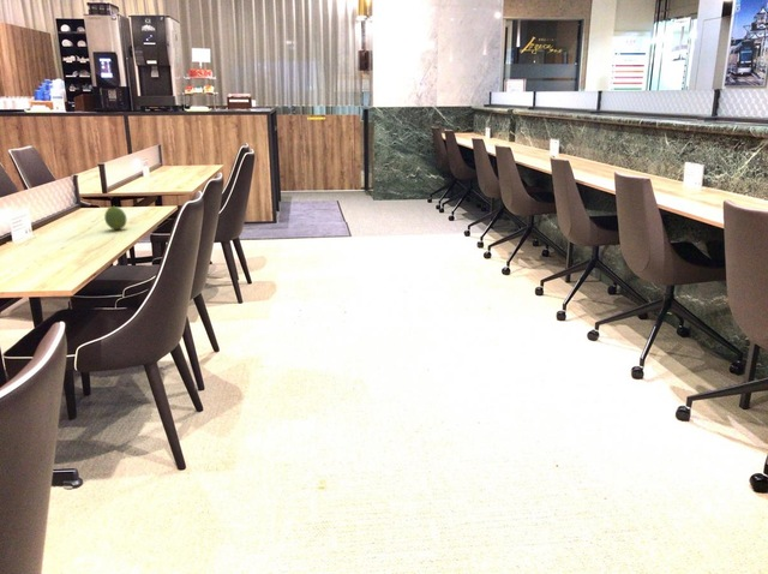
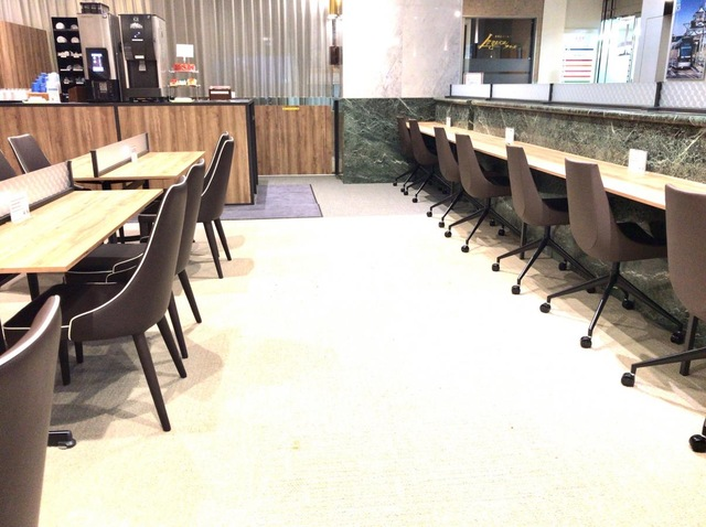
- fruit [103,205,127,231]
